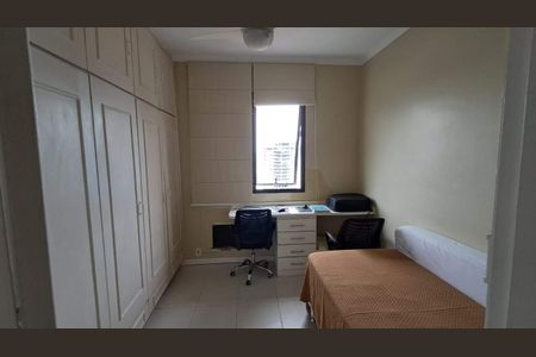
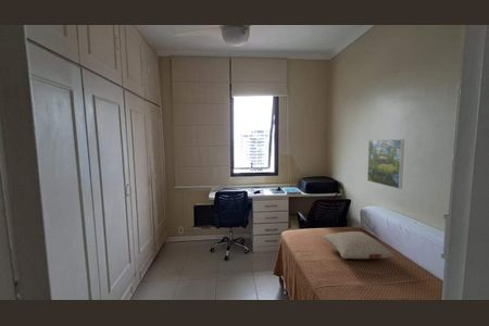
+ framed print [366,138,405,190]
+ pillow [321,230,394,260]
